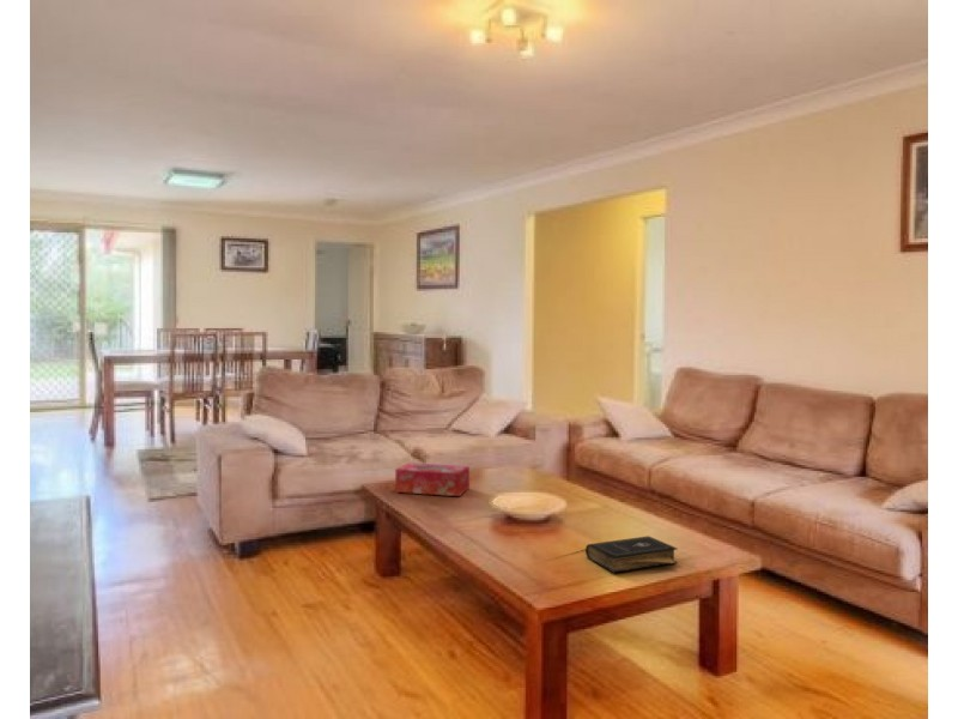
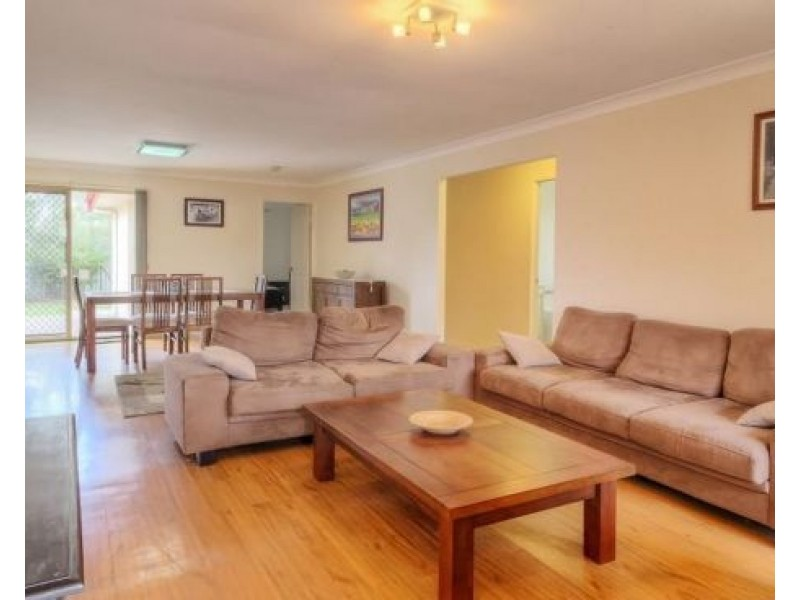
- tissue box [394,461,471,497]
- book [584,534,678,574]
